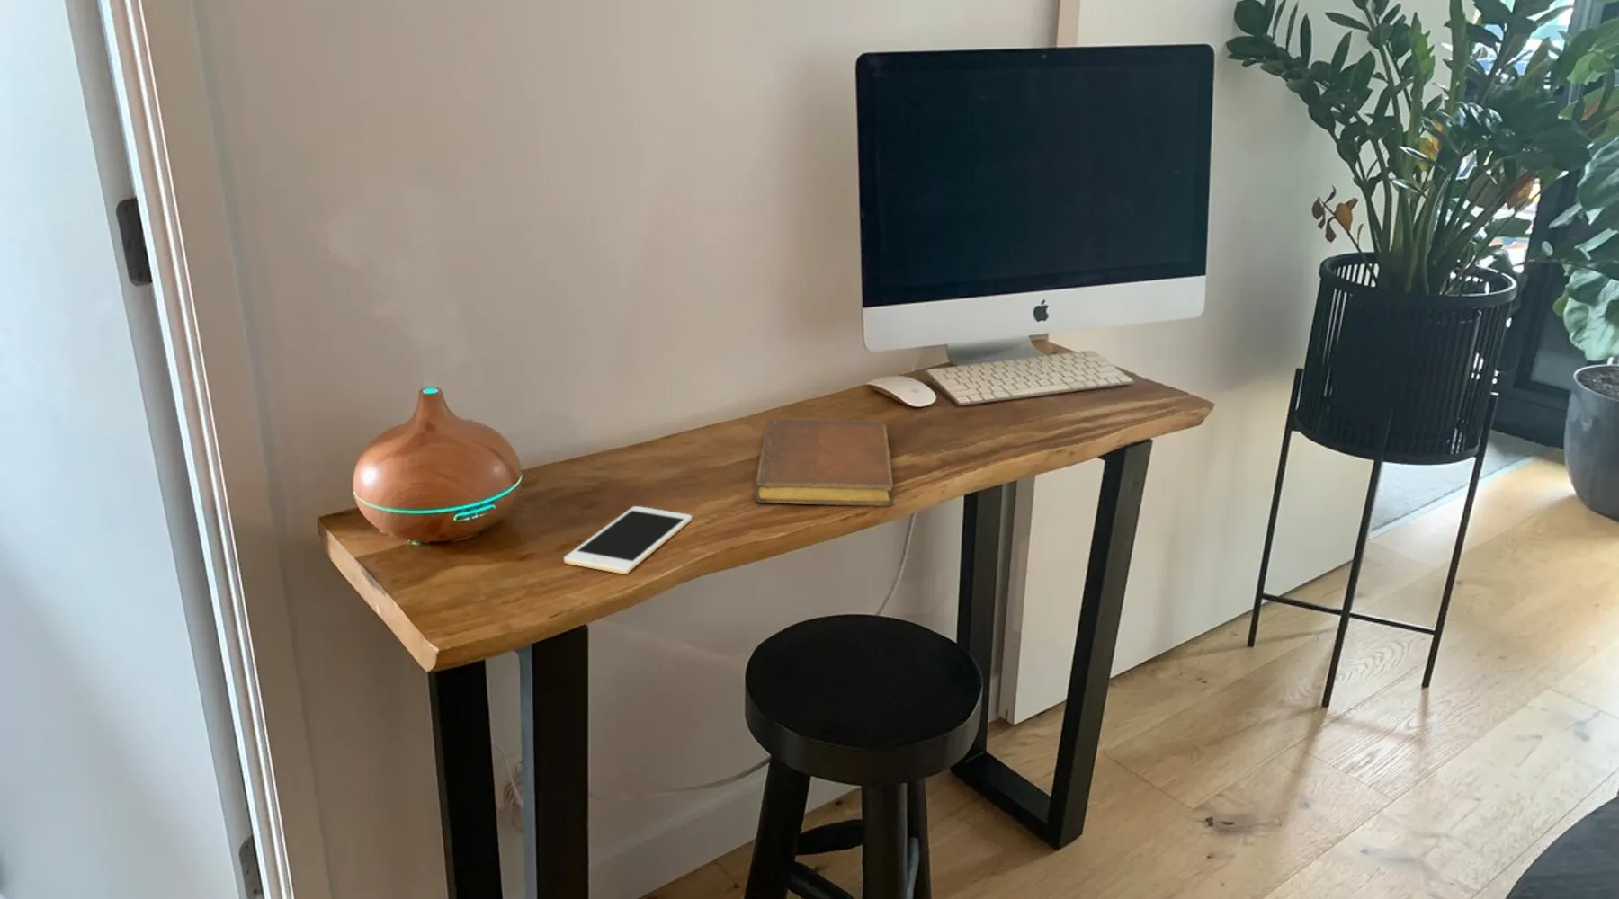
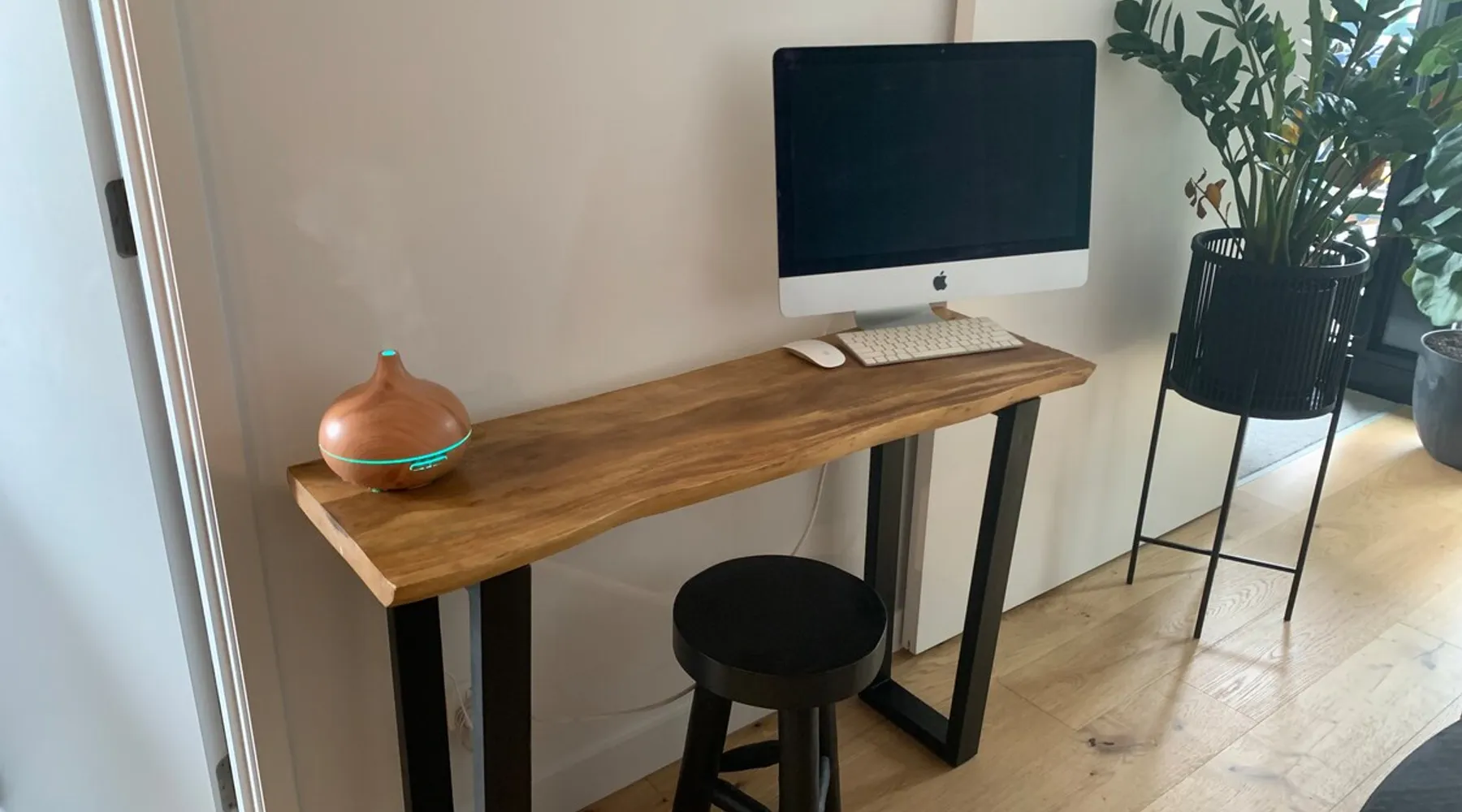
- cell phone [563,505,692,575]
- notebook [753,417,894,507]
